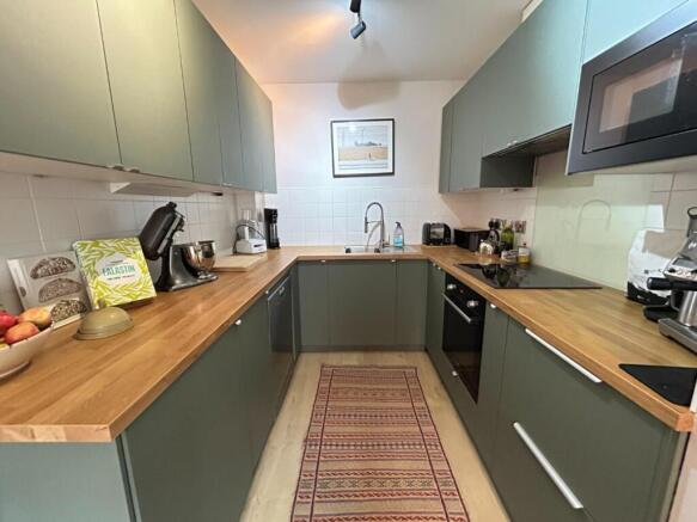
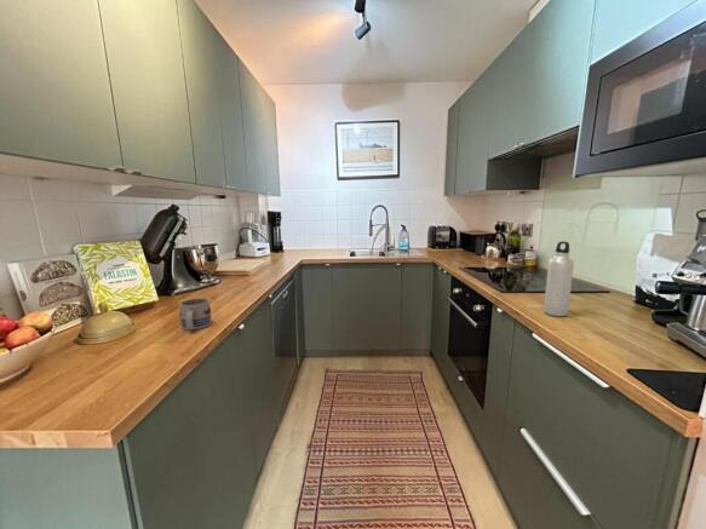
+ water bottle [543,240,575,317]
+ mug [178,297,212,330]
